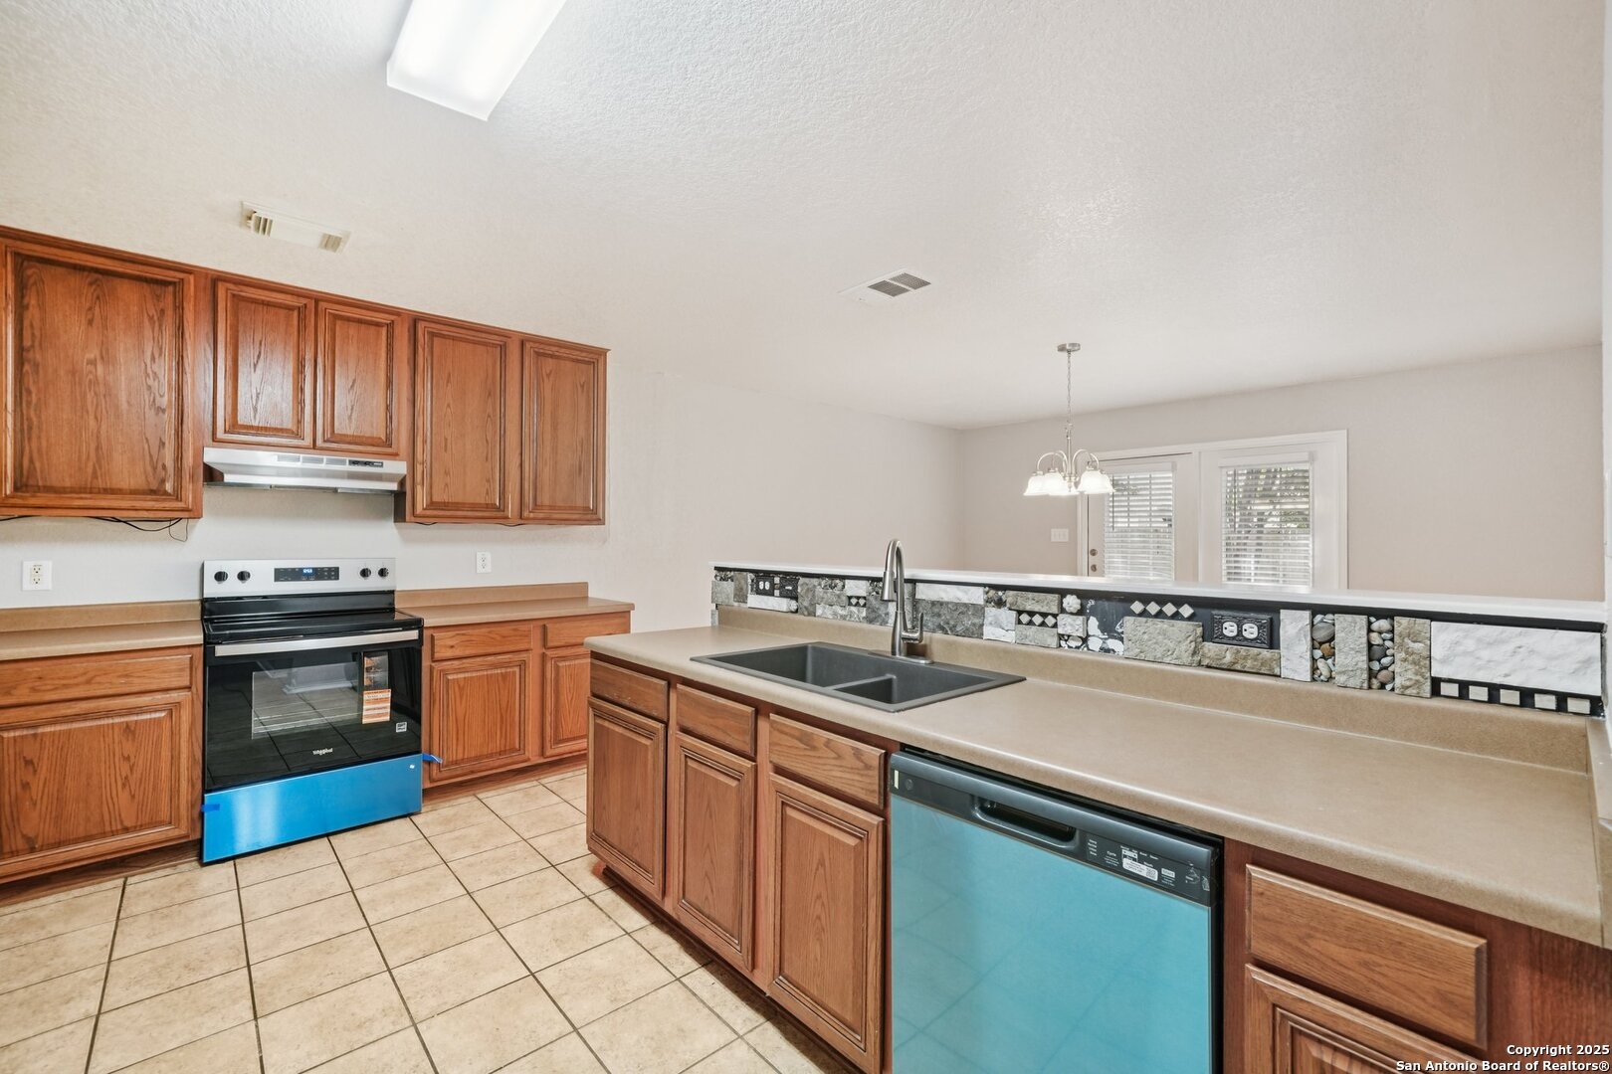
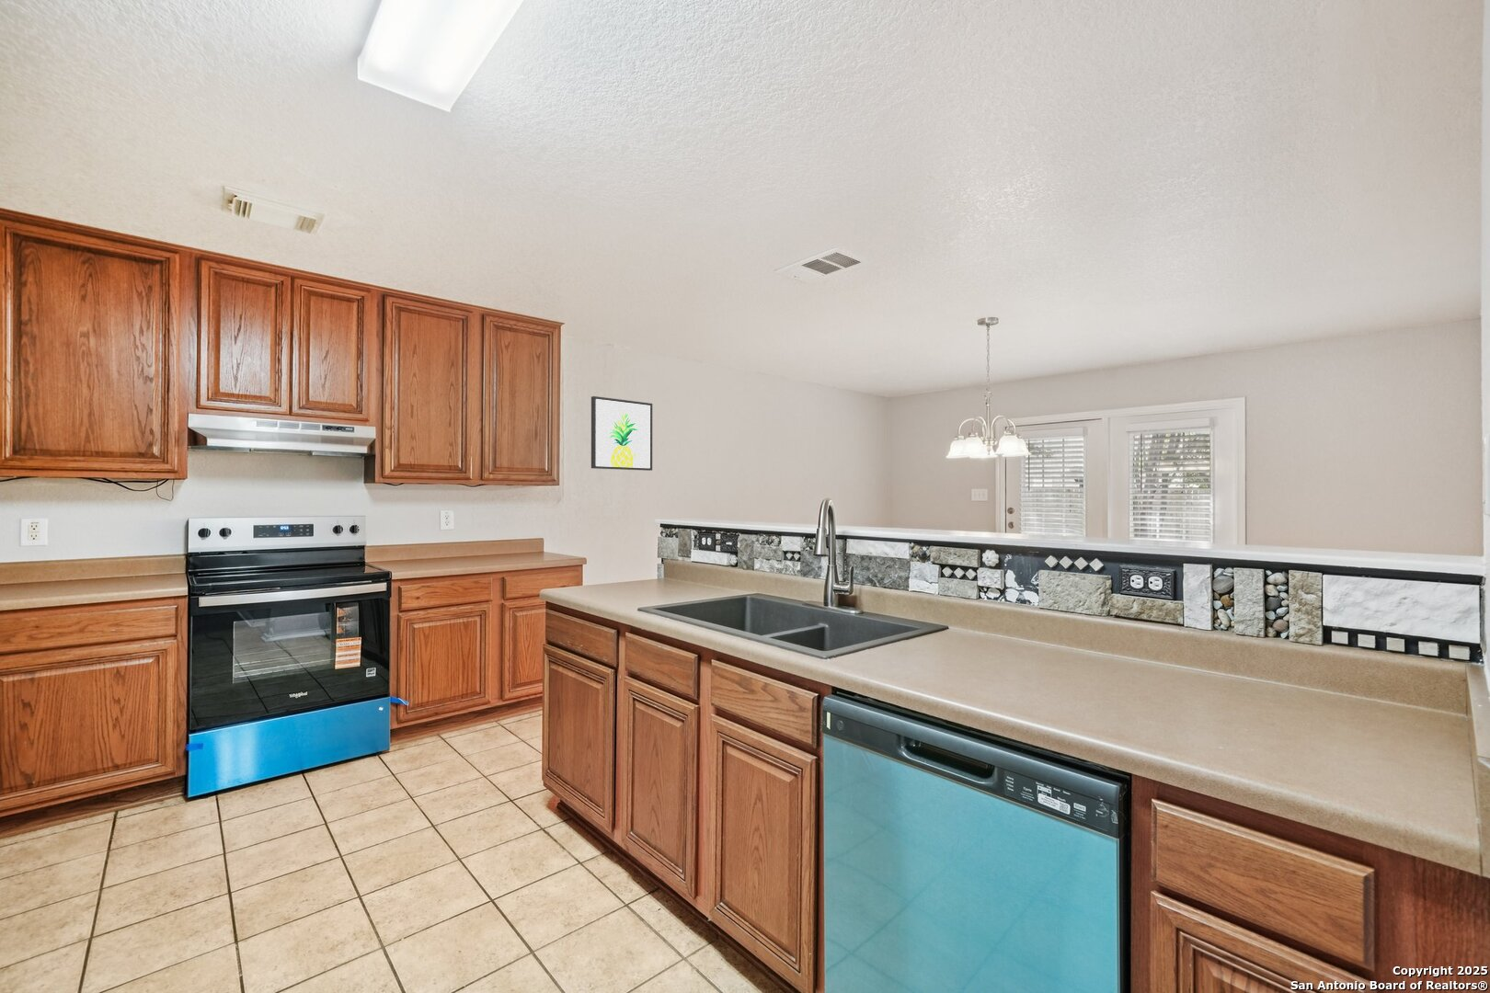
+ wall art [591,396,653,472]
